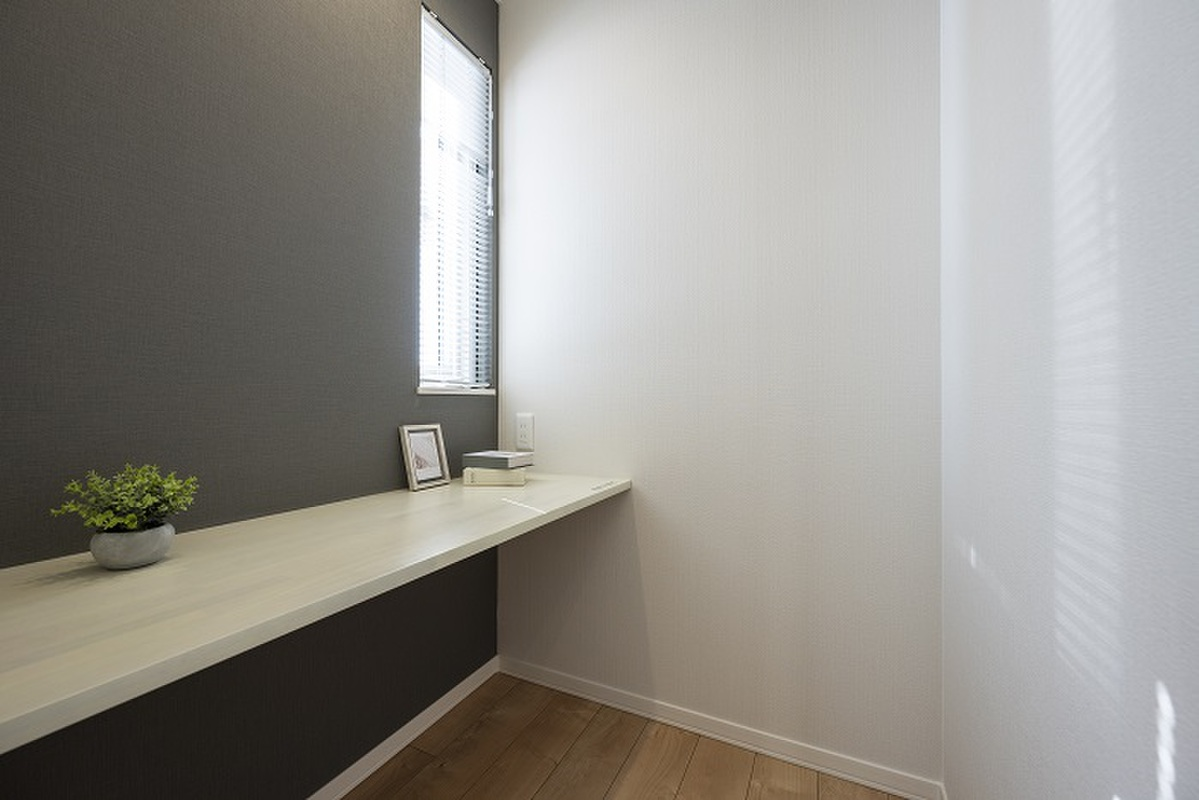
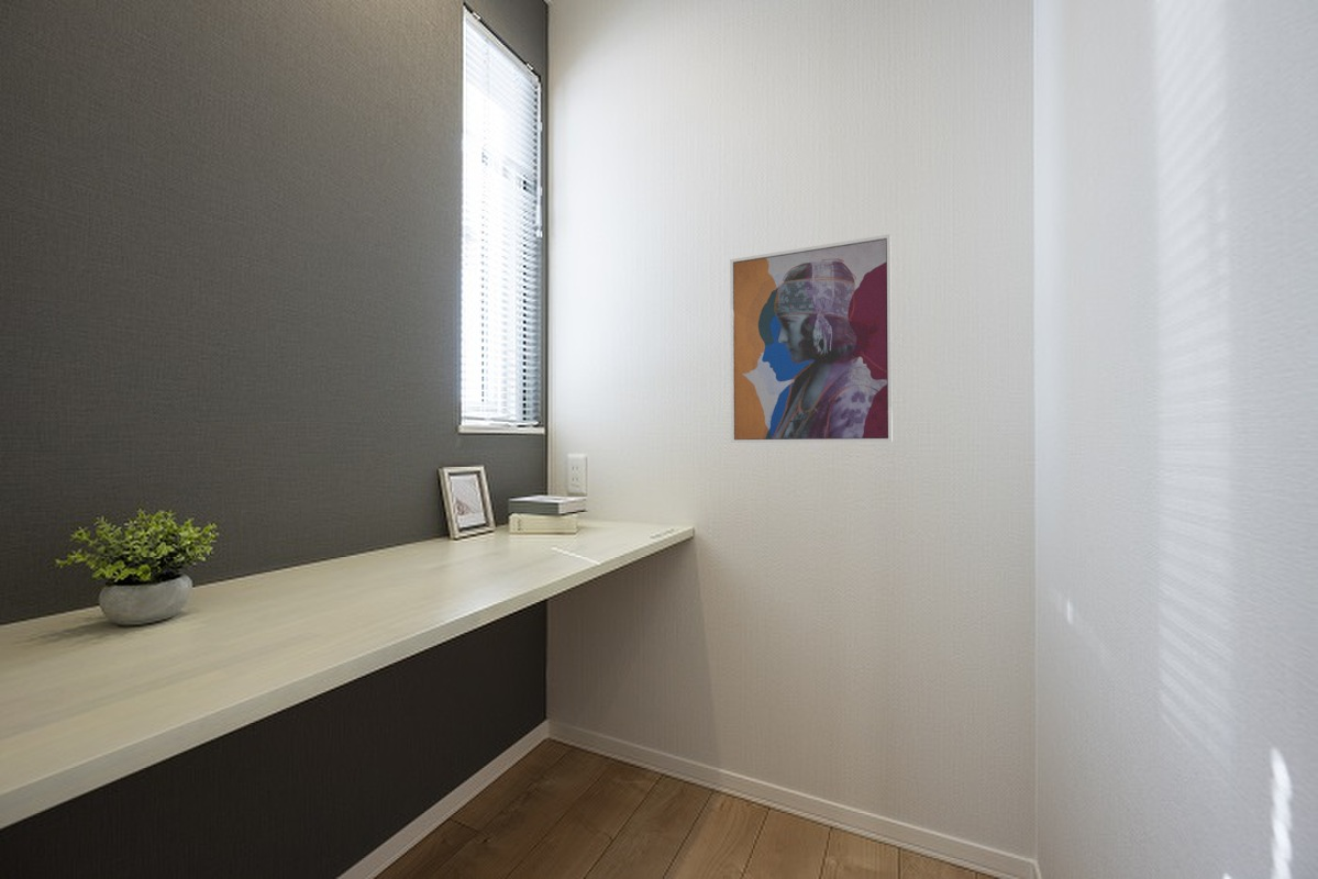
+ wall art [729,233,894,444]
